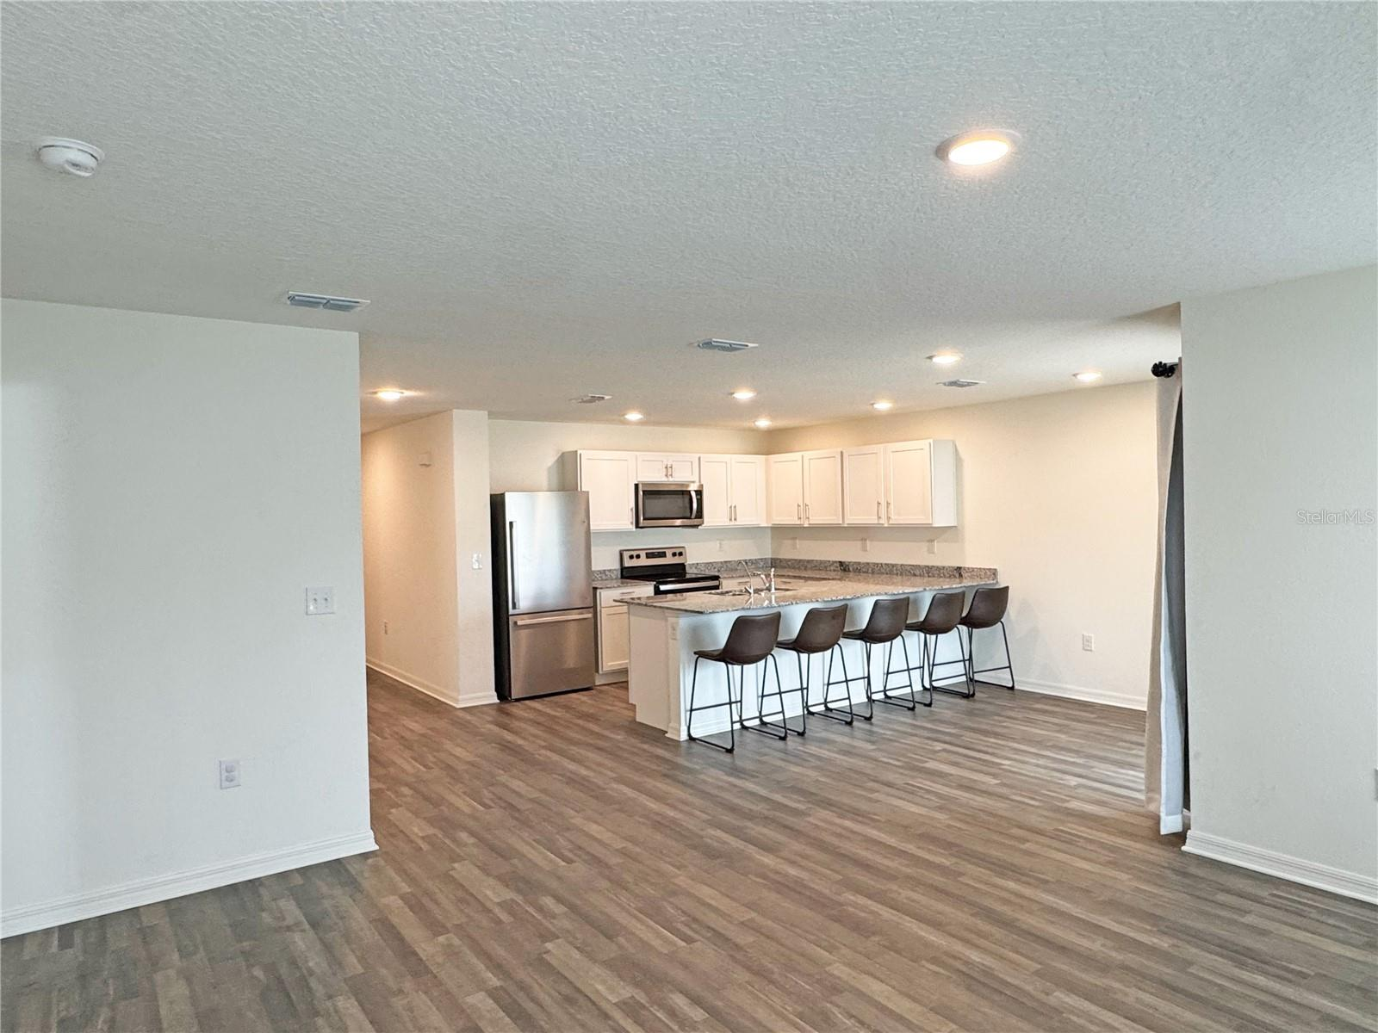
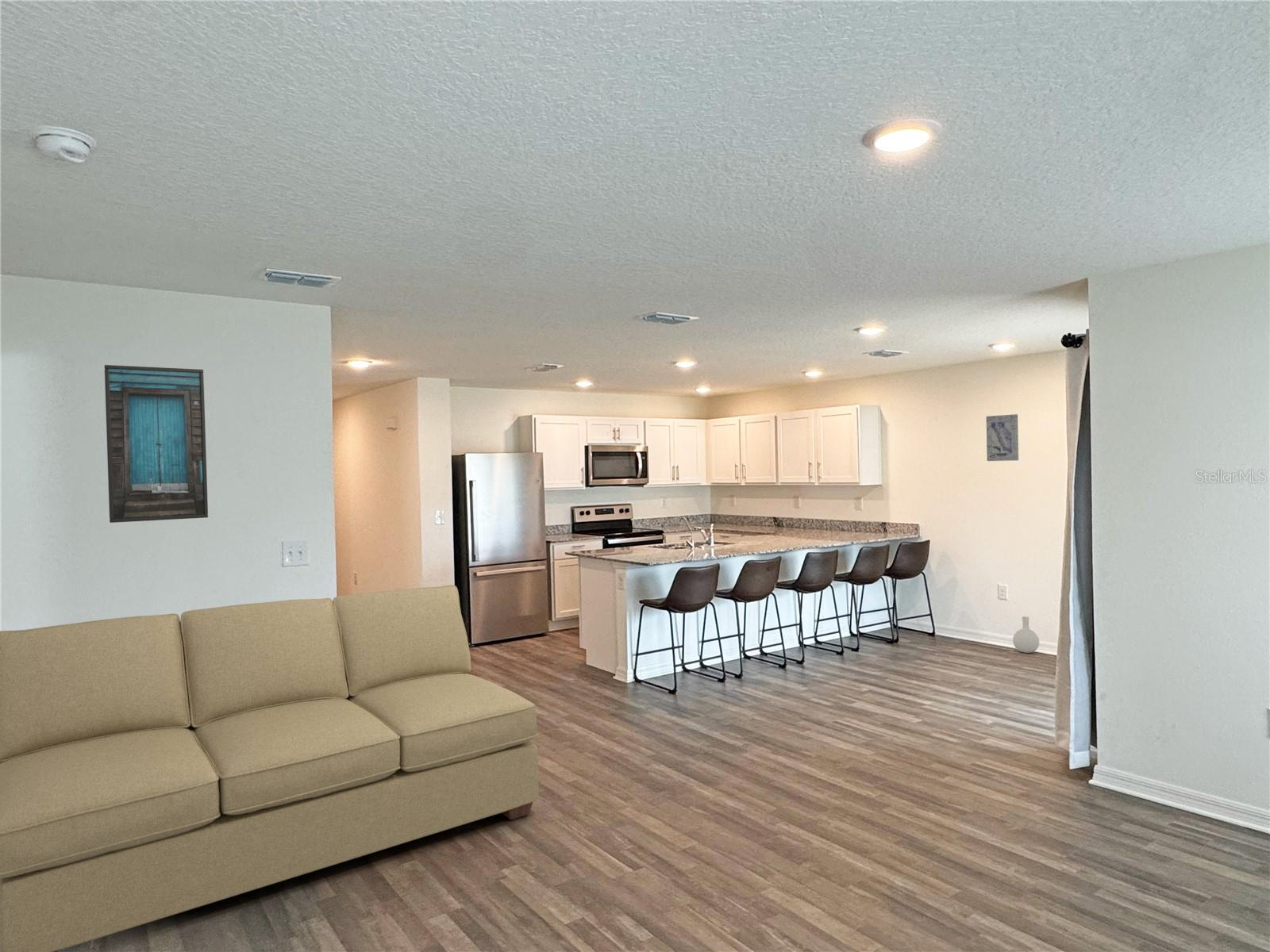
+ vase [1012,616,1040,654]
+ sofa [0,585,540,952]
+ wall art [986,413,1019,462]
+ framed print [104,364,209,524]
